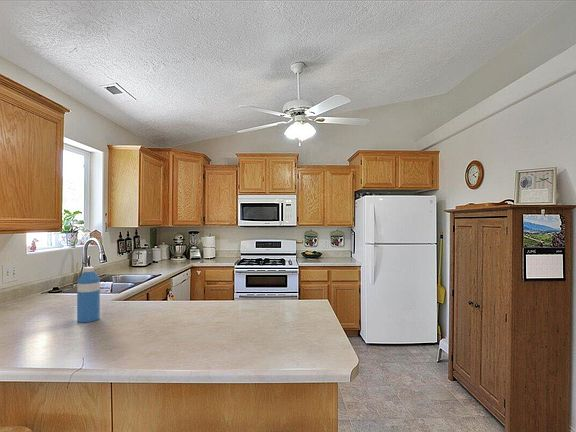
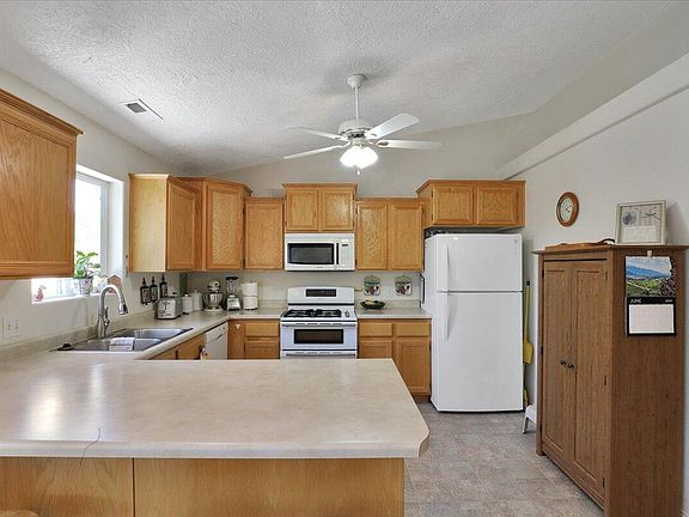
- water bottle [76,266,101,324]
